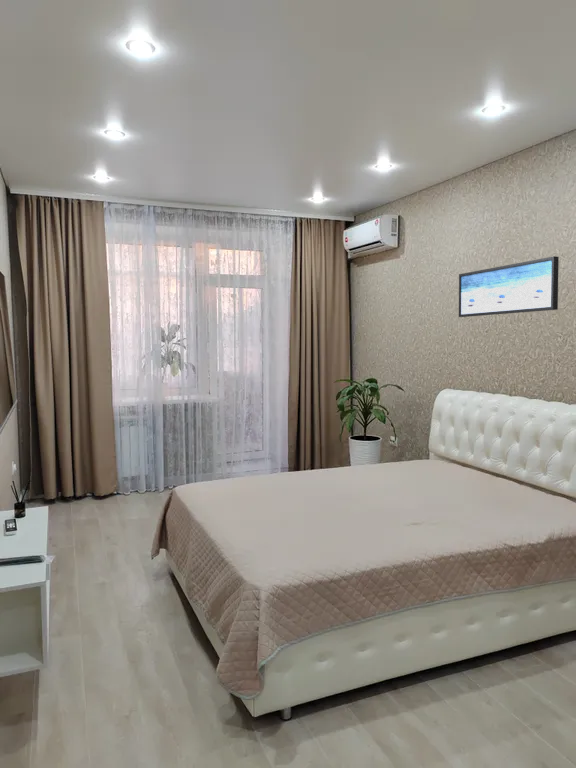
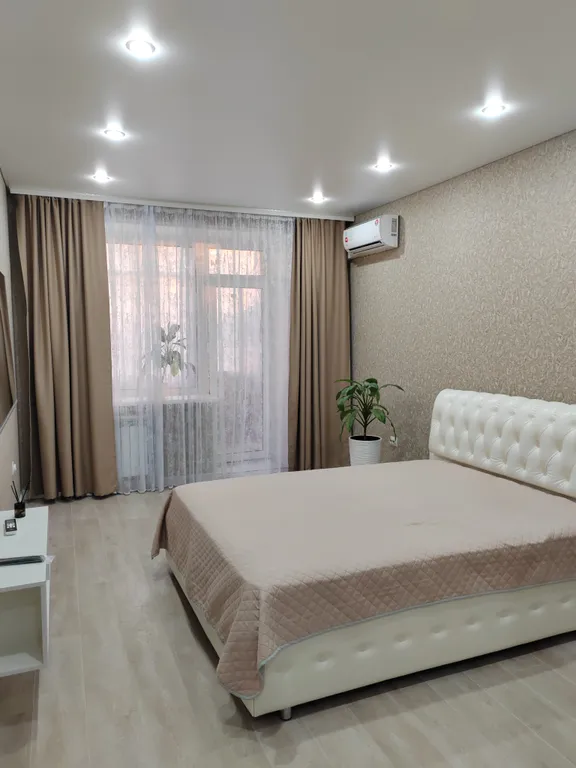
- wall art [458,255,560,318]
